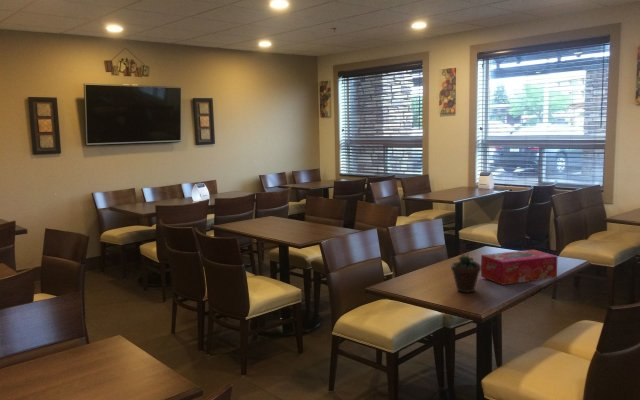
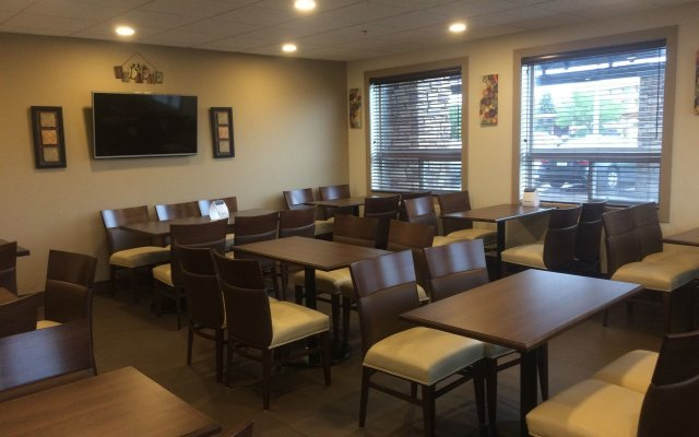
- tissue box [480,249,559,286]
- succulent plant [450,243,481,294]
